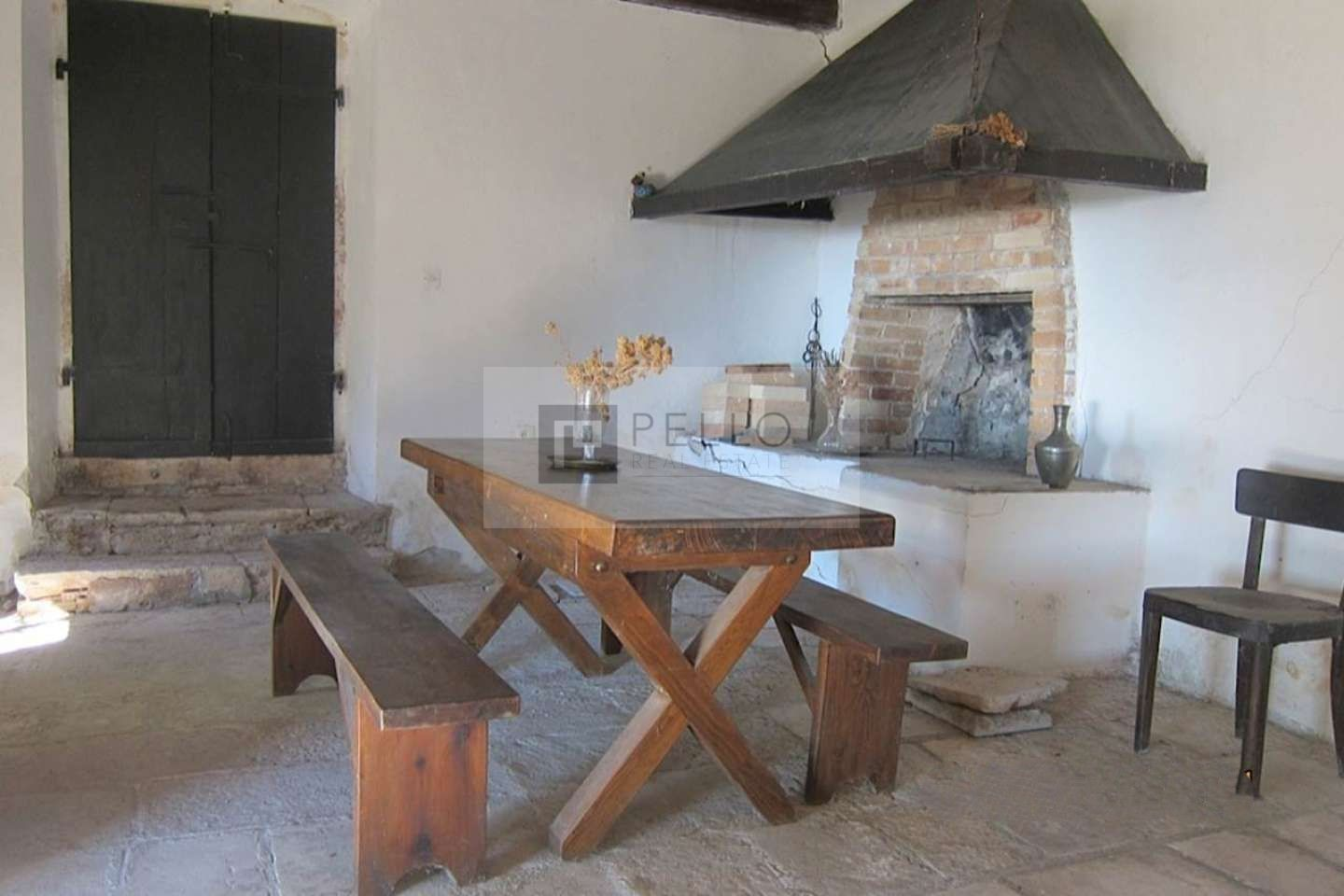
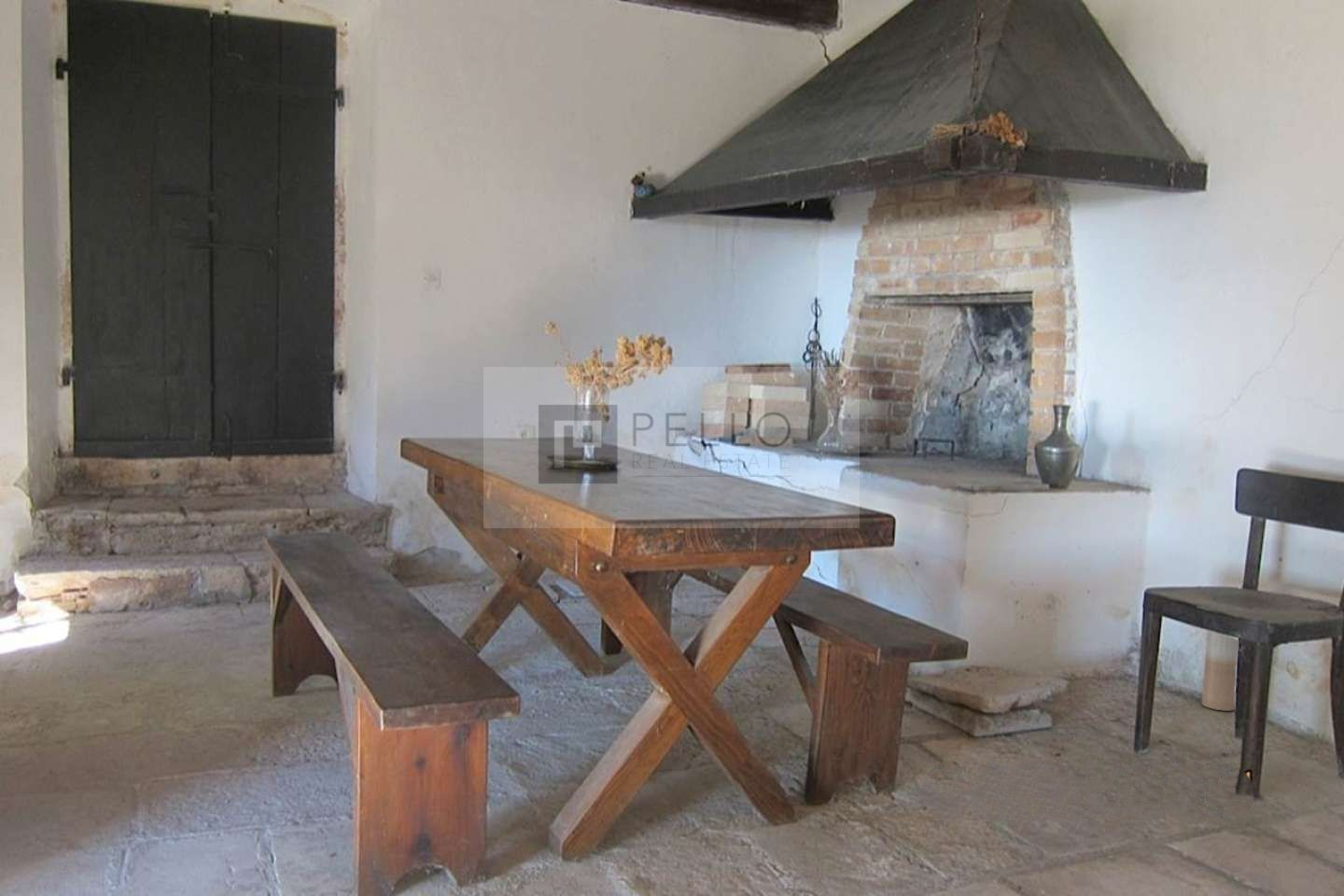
+ vase [1201,631,1240,712]
